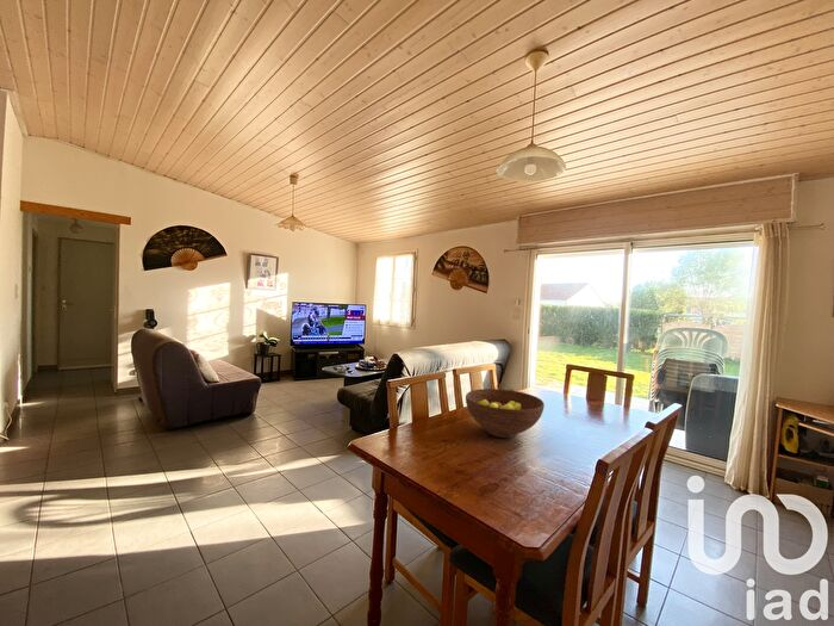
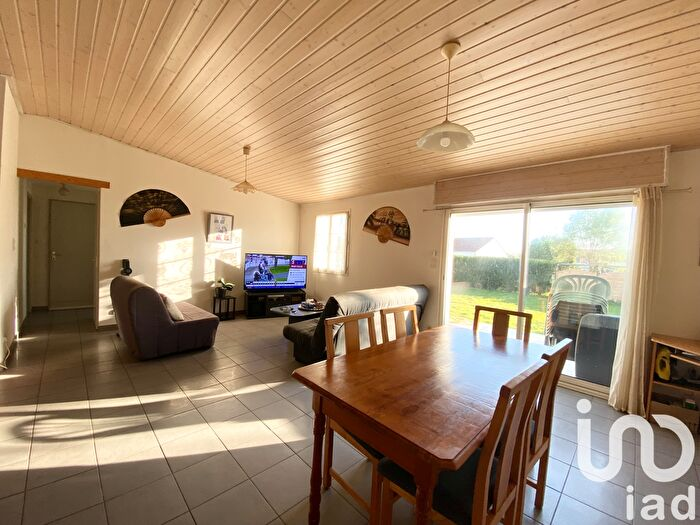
- fruit bowl [465,388,546,439]
